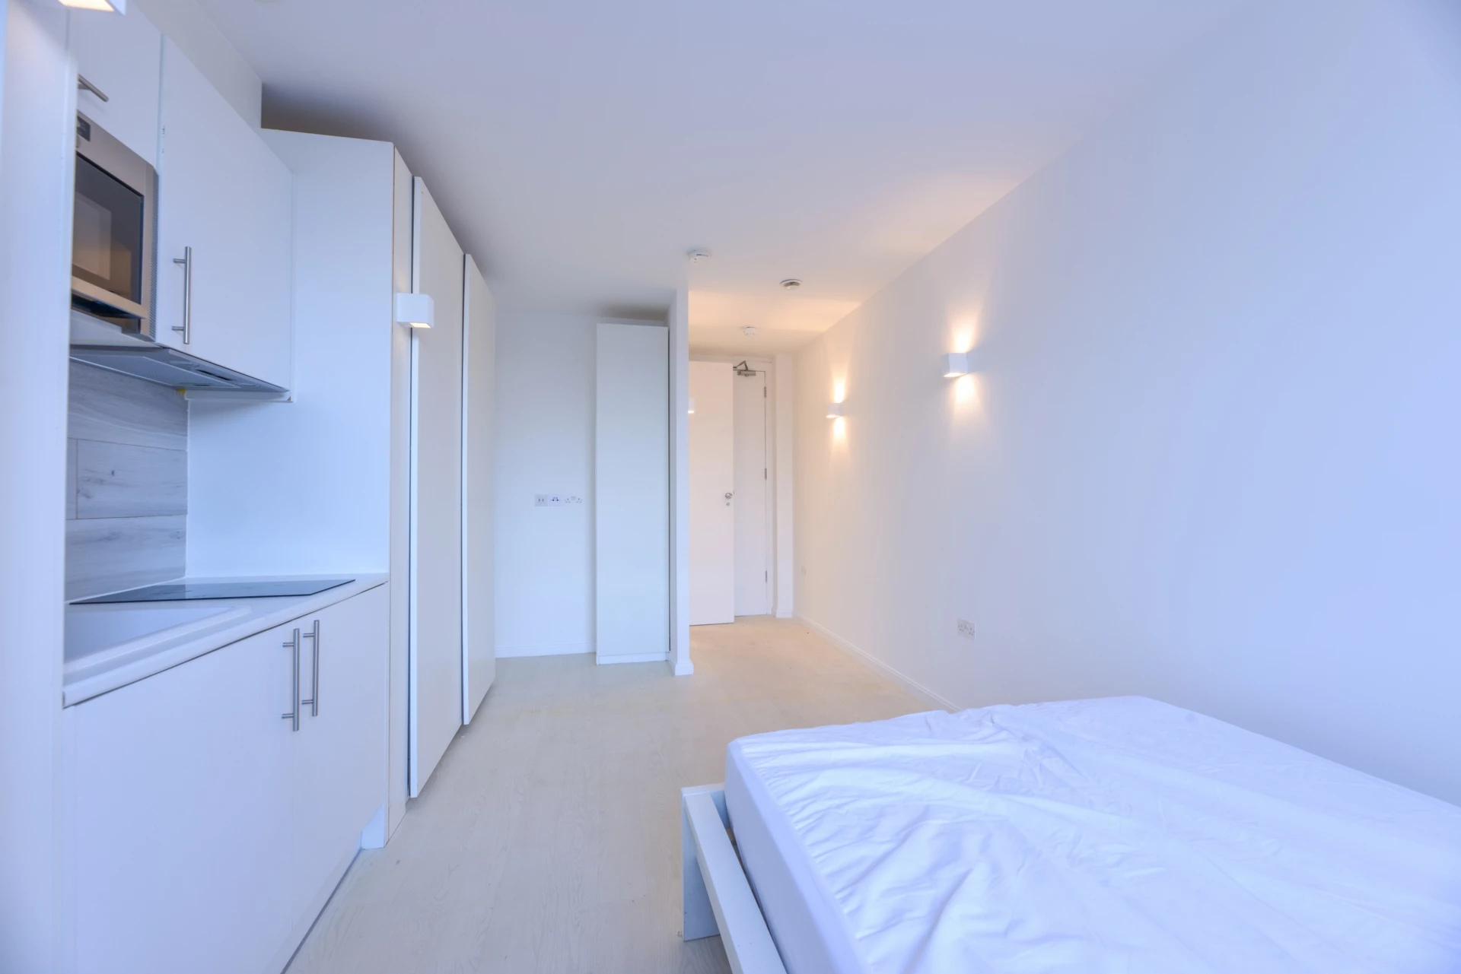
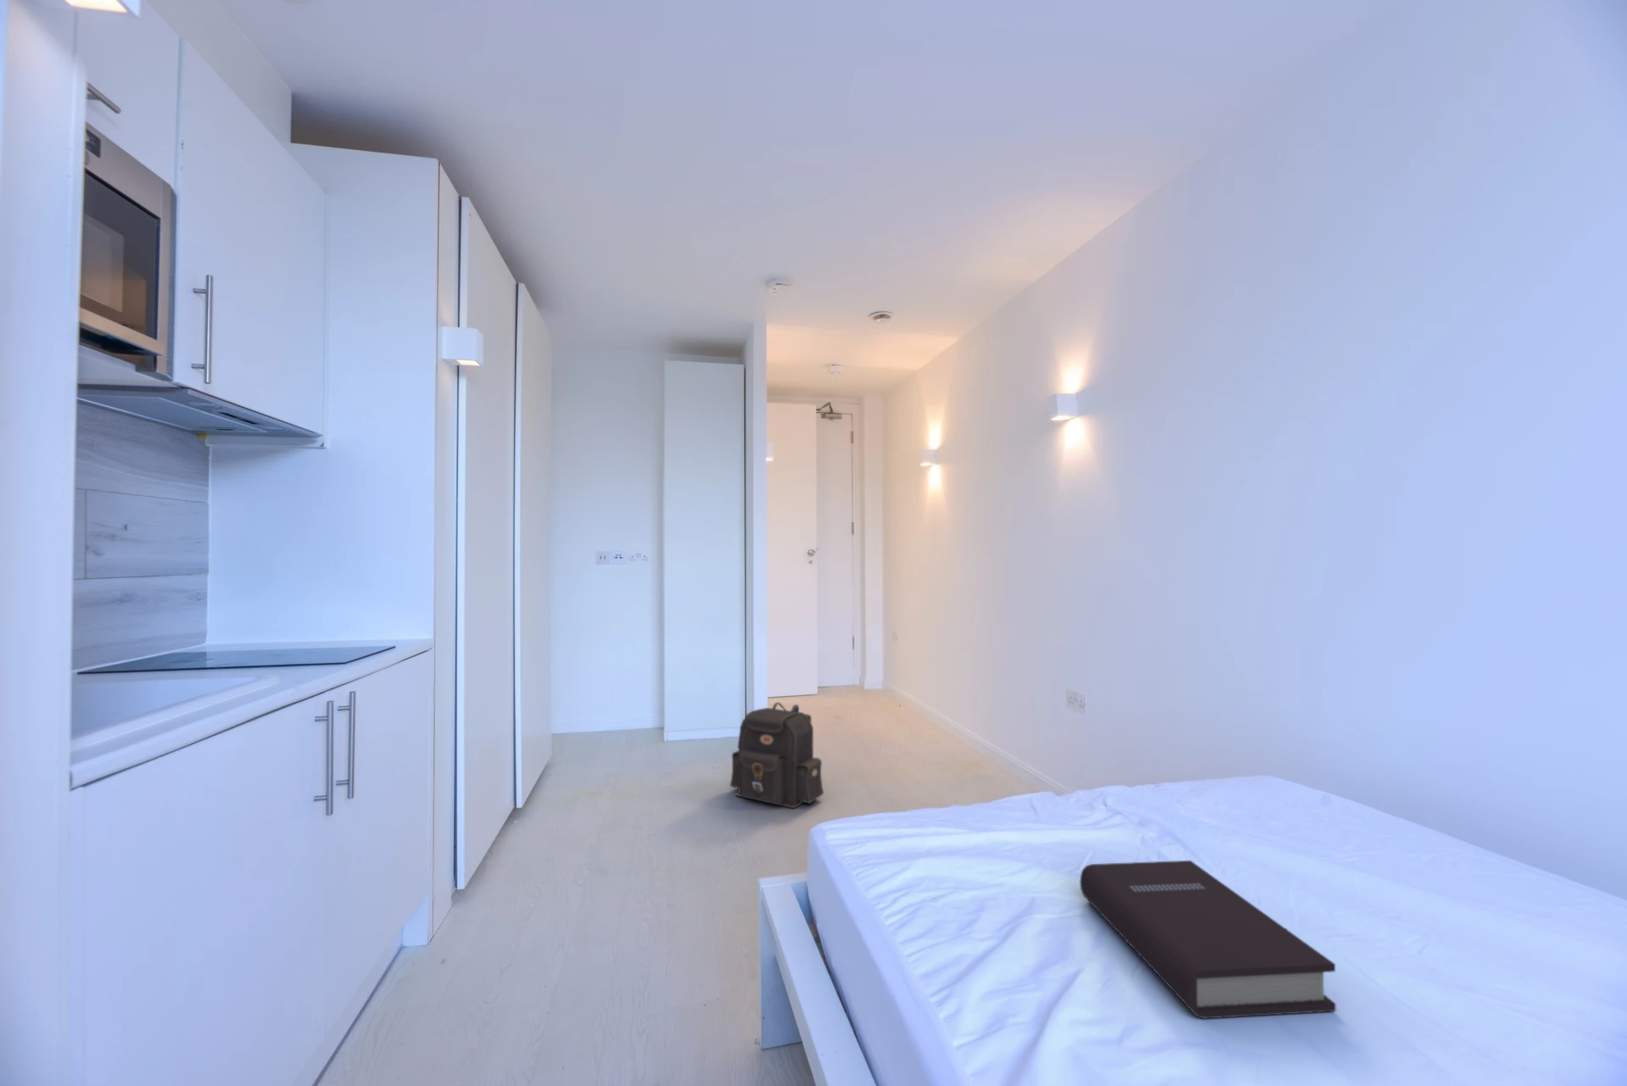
+ backpack [729,701,825,810]
+ book [1078,859,1337,1019]
